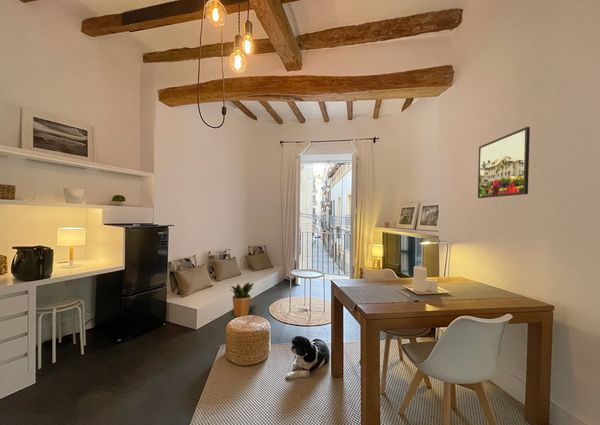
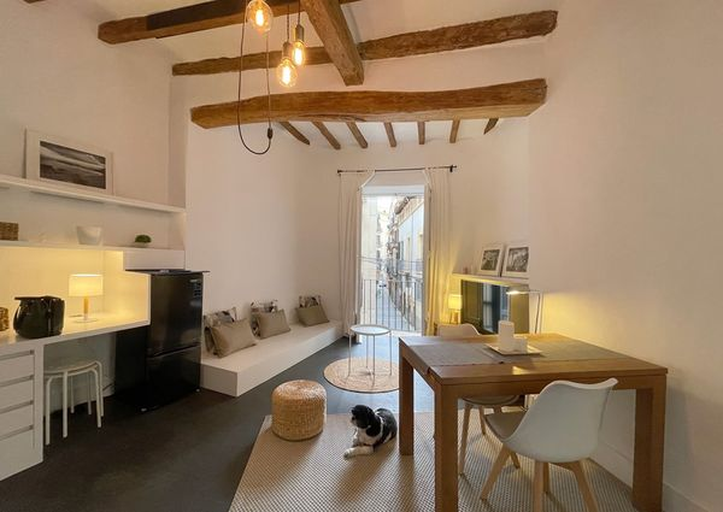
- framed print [477,126,531,199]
- potted plant [229,282,255,318]
